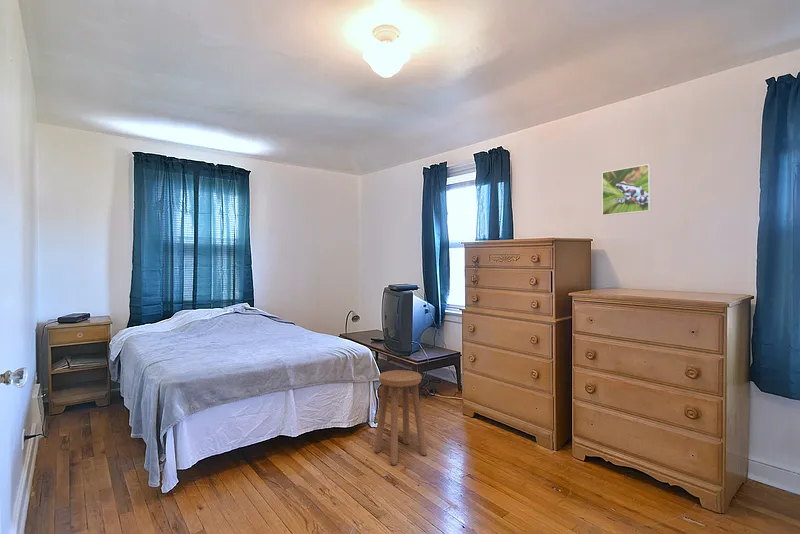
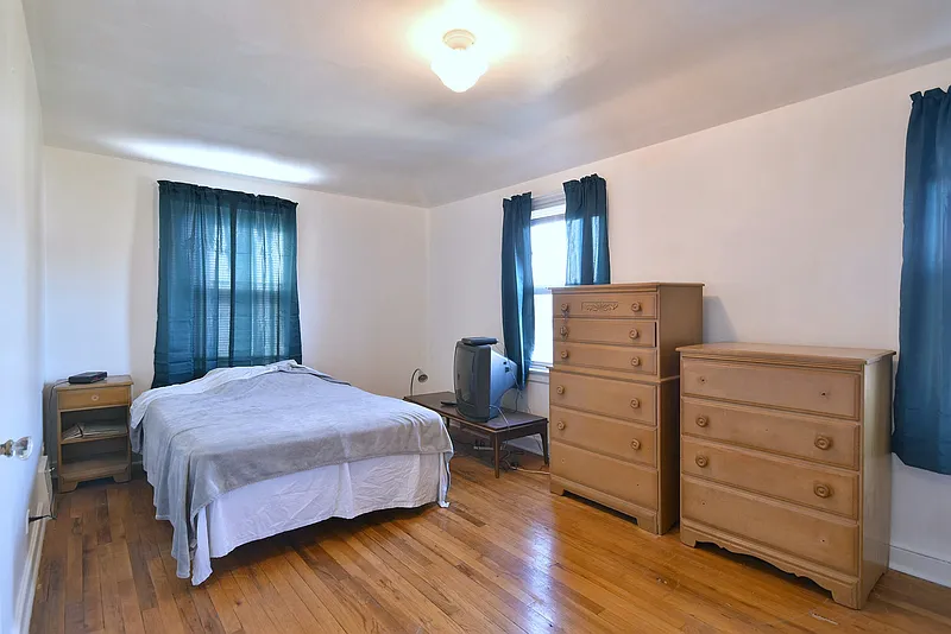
- stool [373,369,428,466]
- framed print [601,163,652,217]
